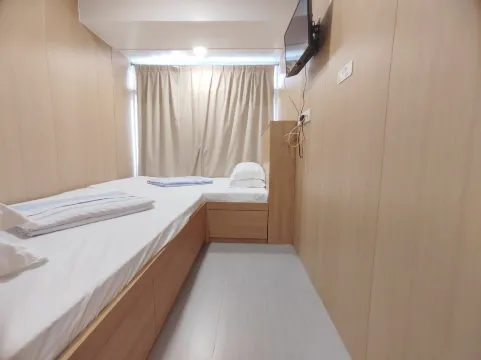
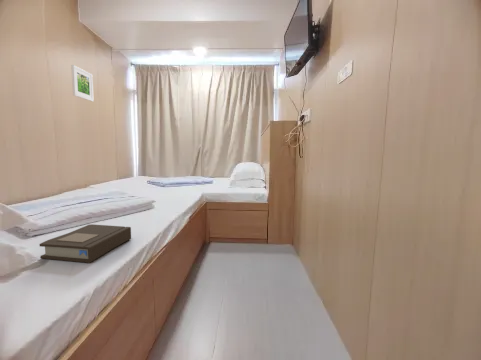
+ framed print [70,64,95,102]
+ book [39,223,132,264]
